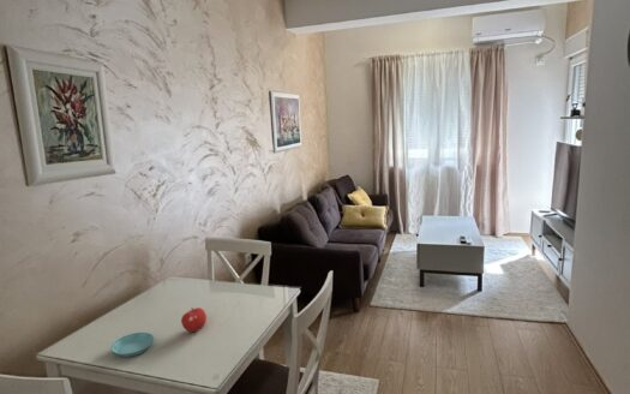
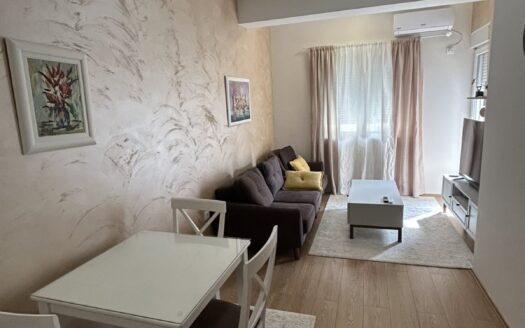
- saucer [110,332,155,358]
- fruit [180,306,208,333]
